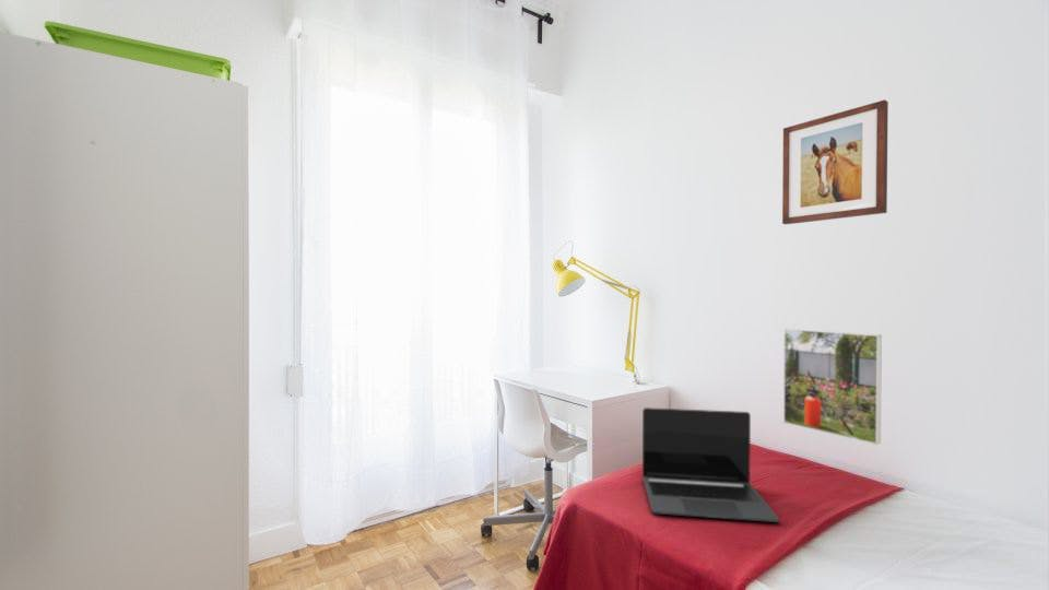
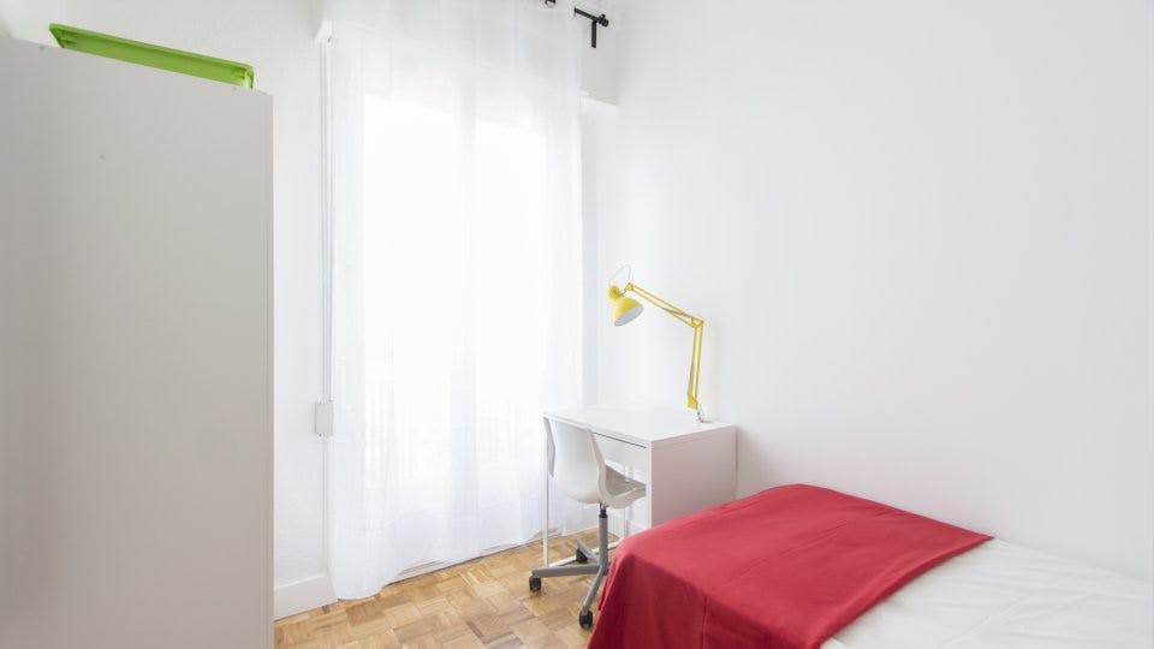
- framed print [782,327,883,446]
- wall art [781,98,889,225]
- laptop [641,406,780,523]
